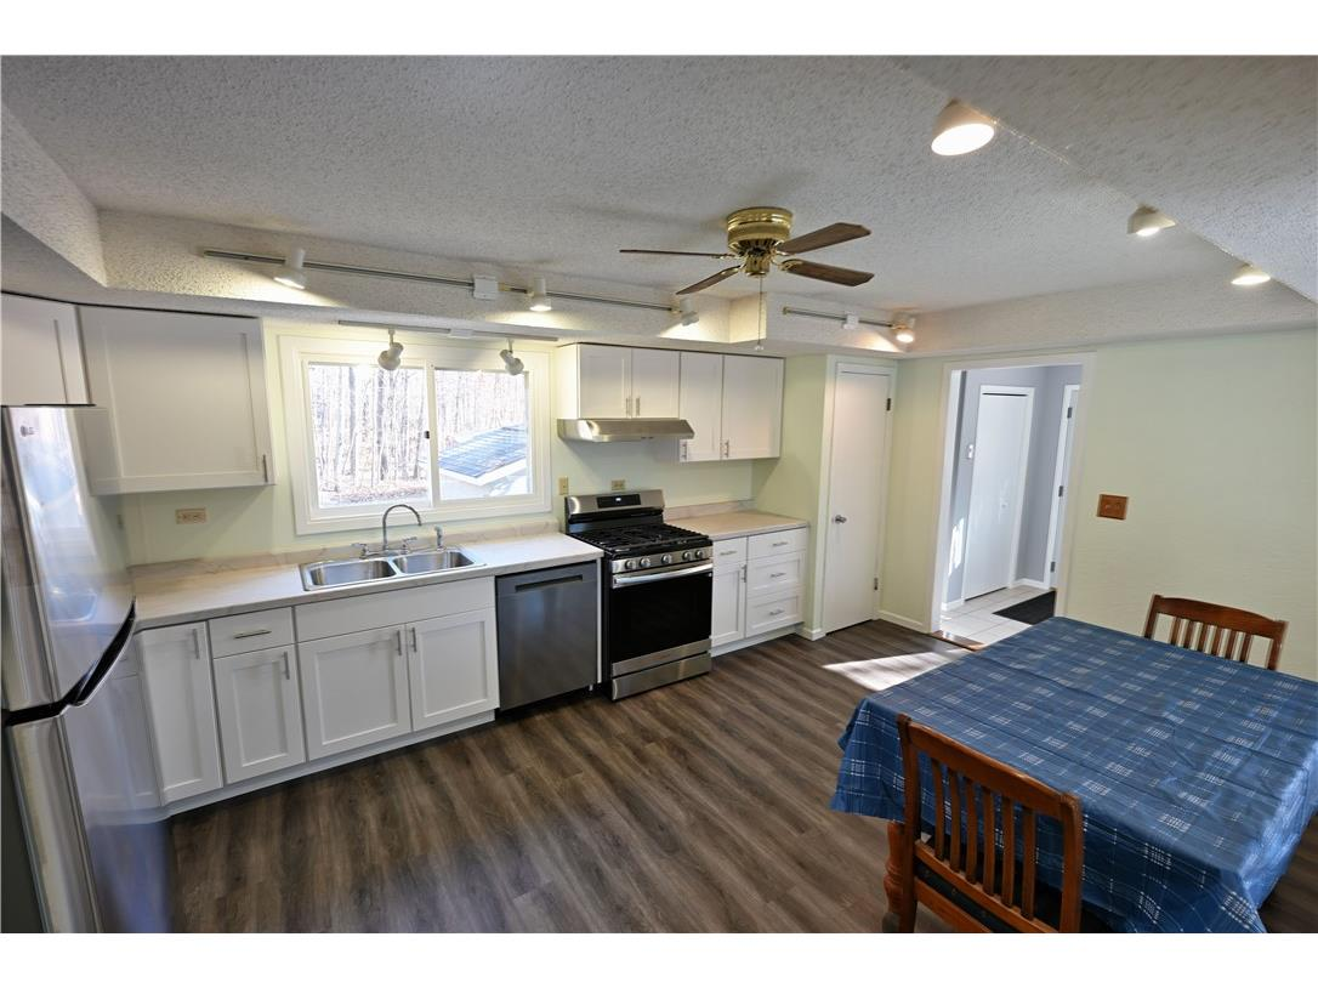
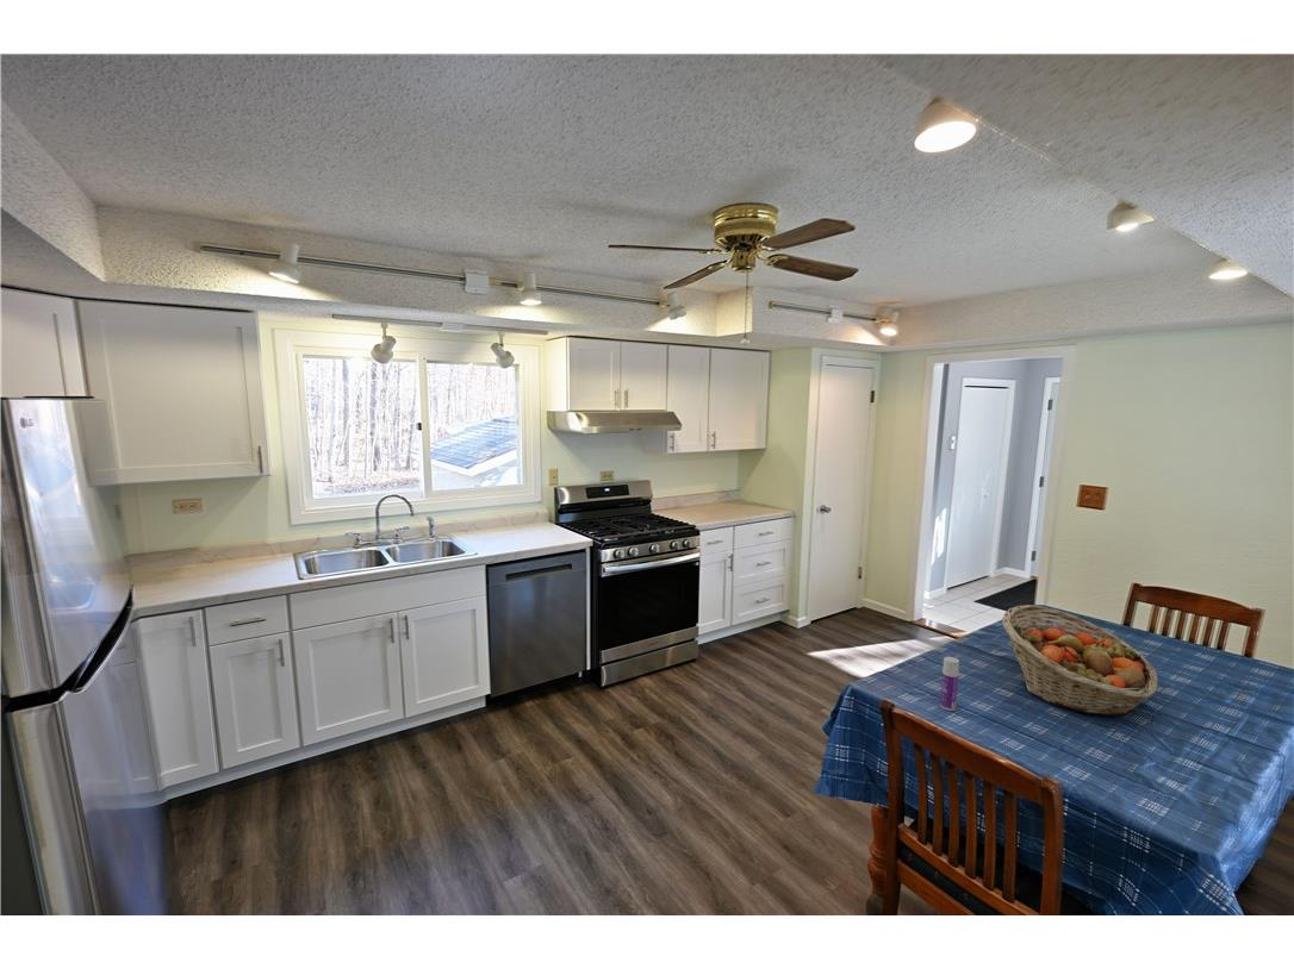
+ bottle [939,656,960,712]
+ fruit basket [1001,604,1159,717]
